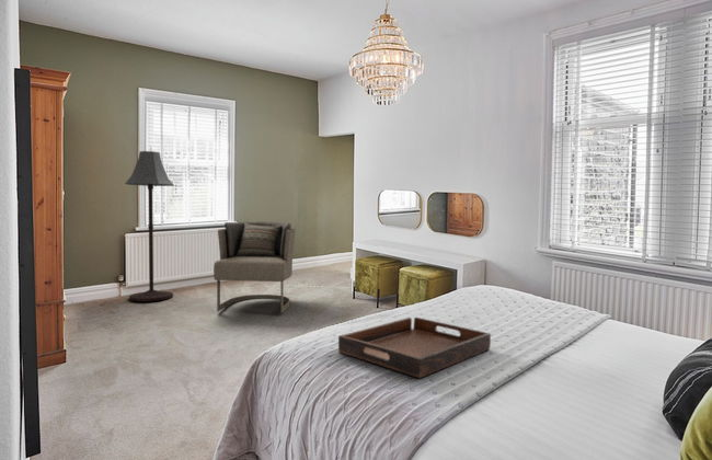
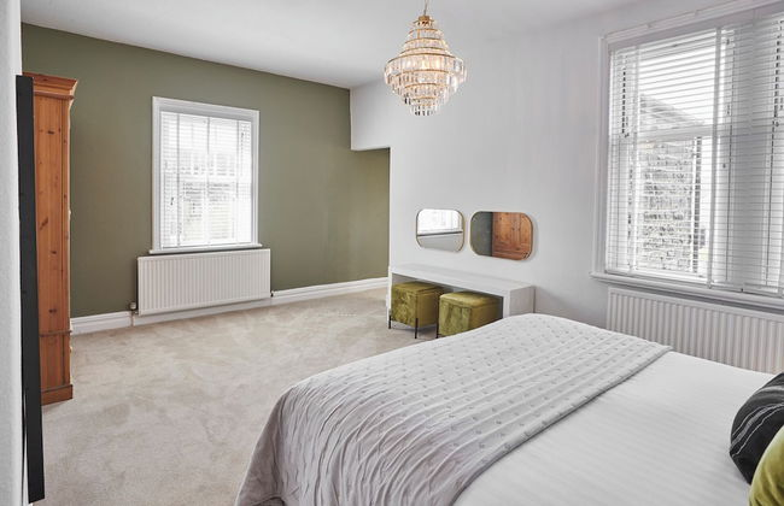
- serving tray [337,317,492,379]
- floor lamp [124,150,175,302]
- armchair [213,221,296,314]
